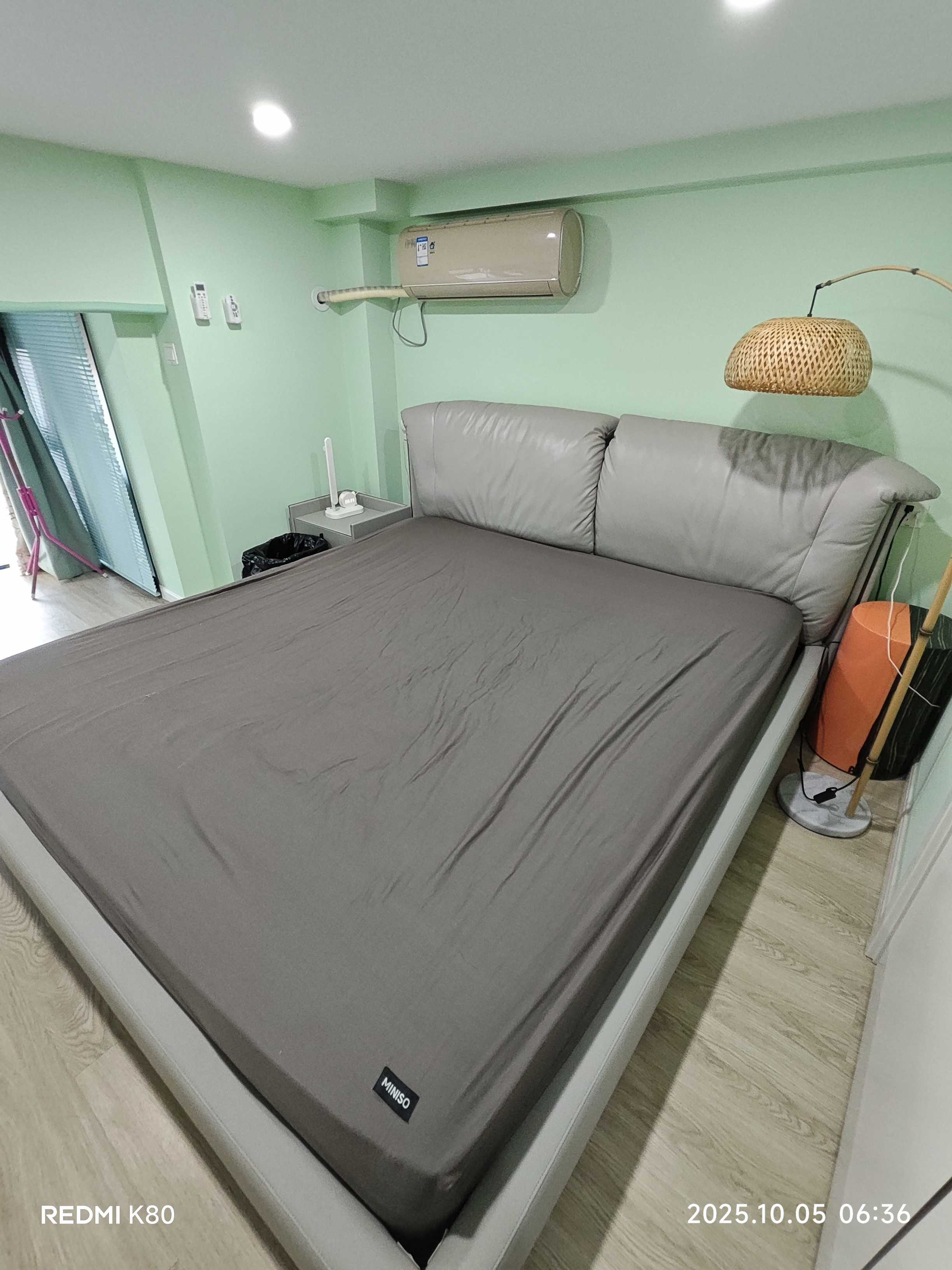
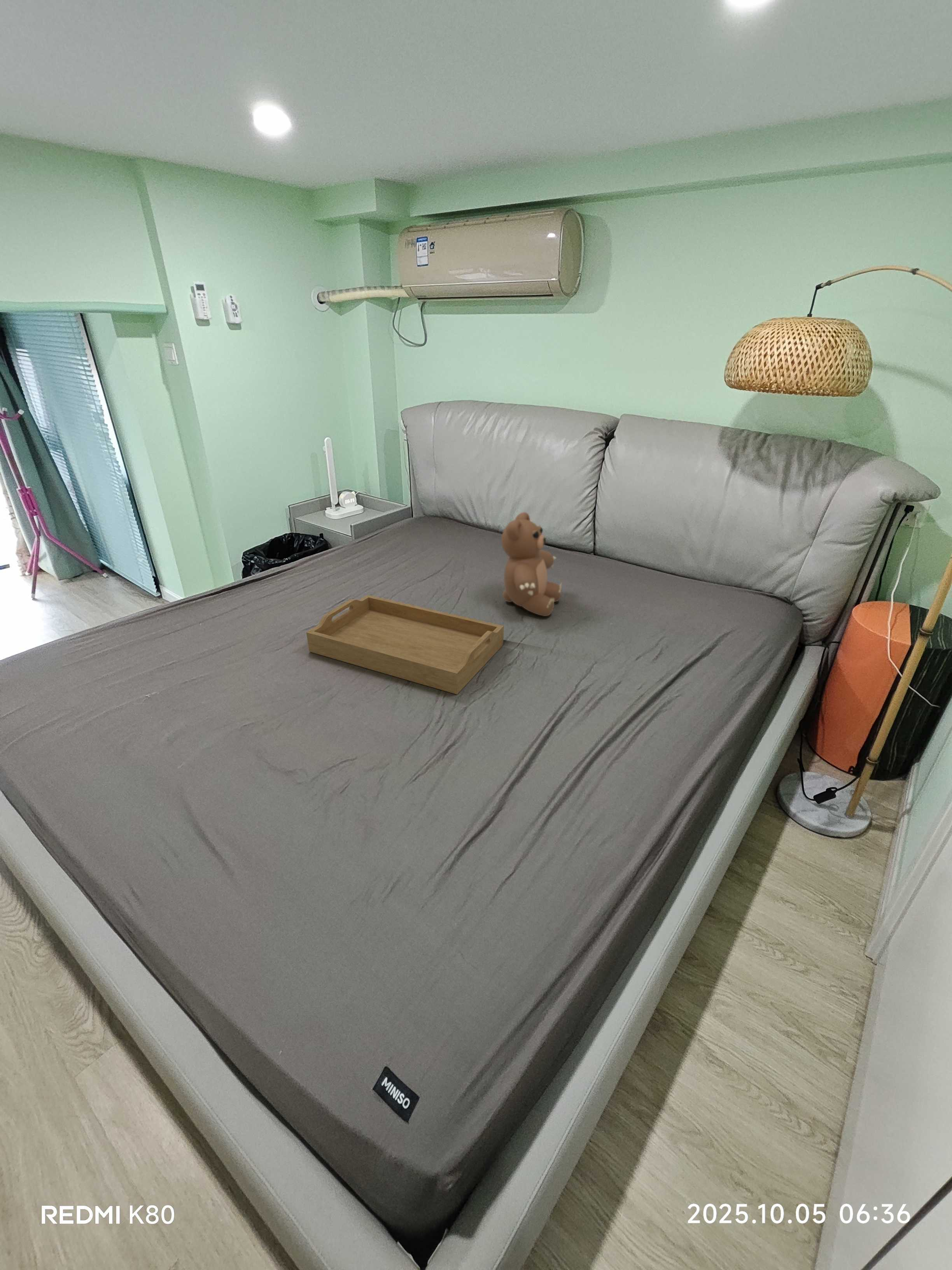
+ teddy bear [501,512,562,617]
+ serving tray [306,595,504,695]
